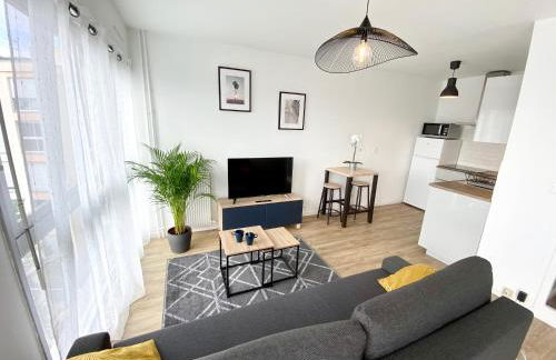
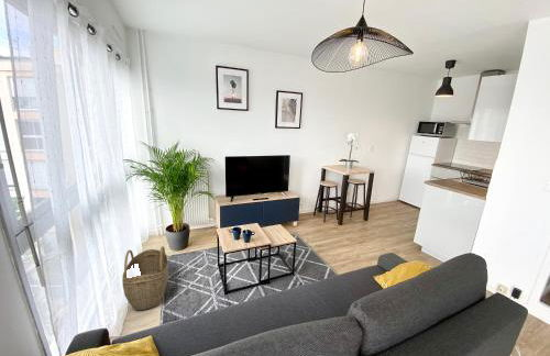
+ woven basket [121,245,169,311]
